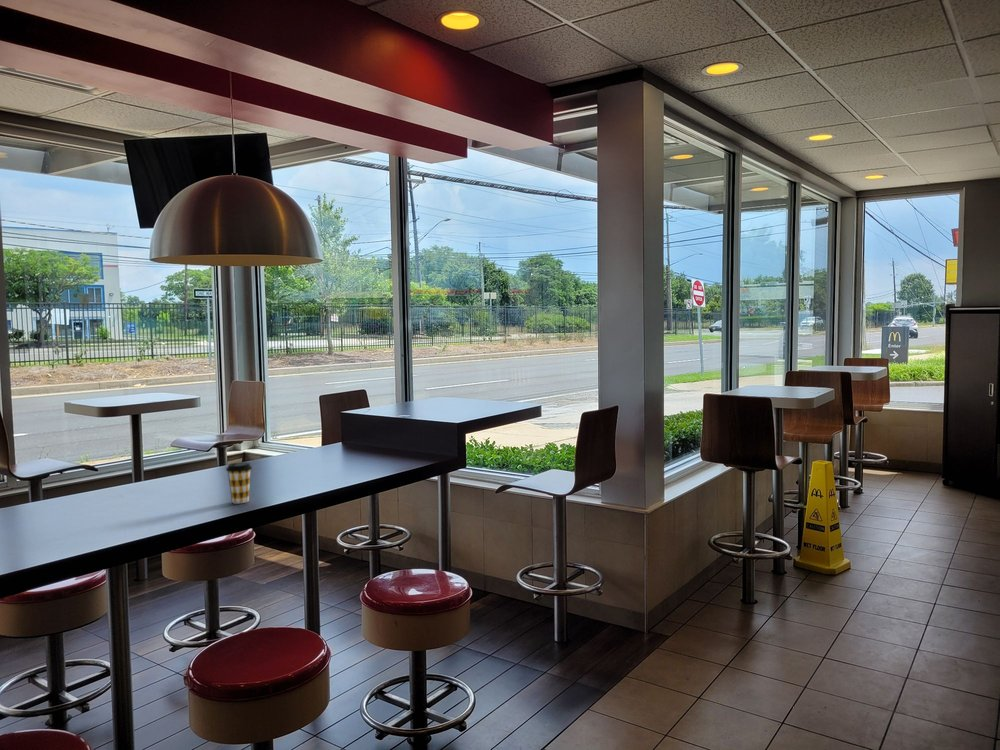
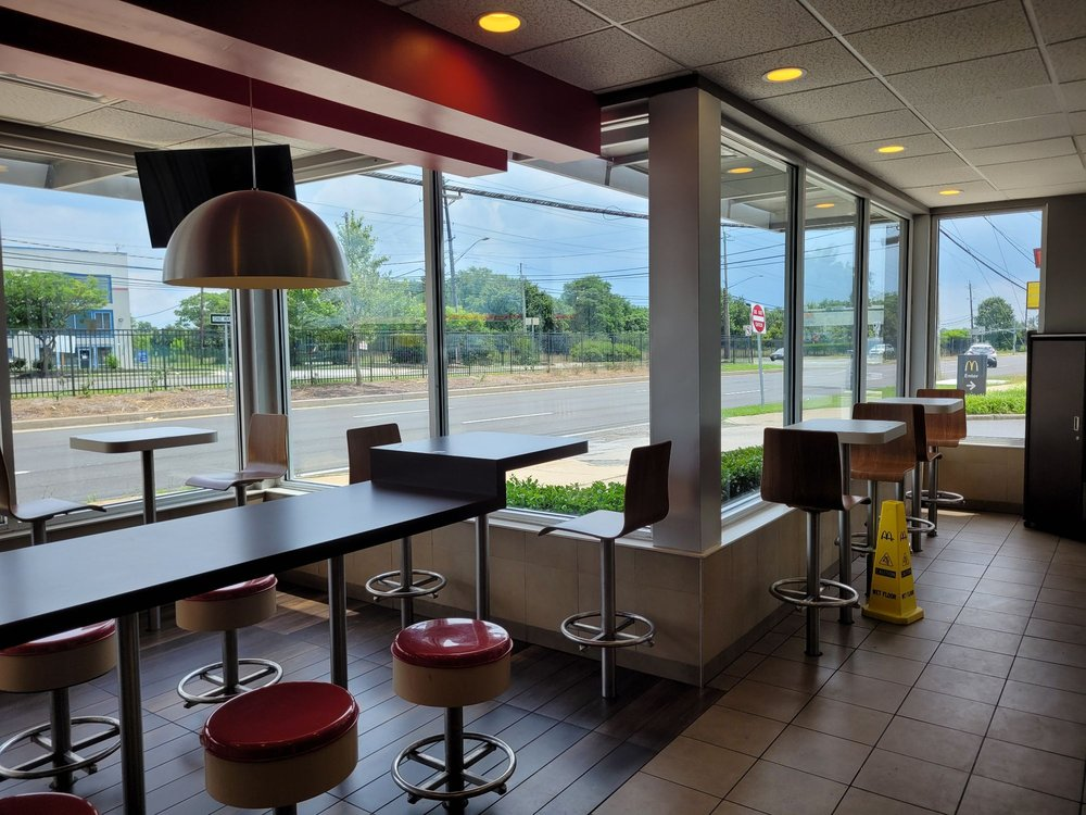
- coffee cup [225,461,253,504]
